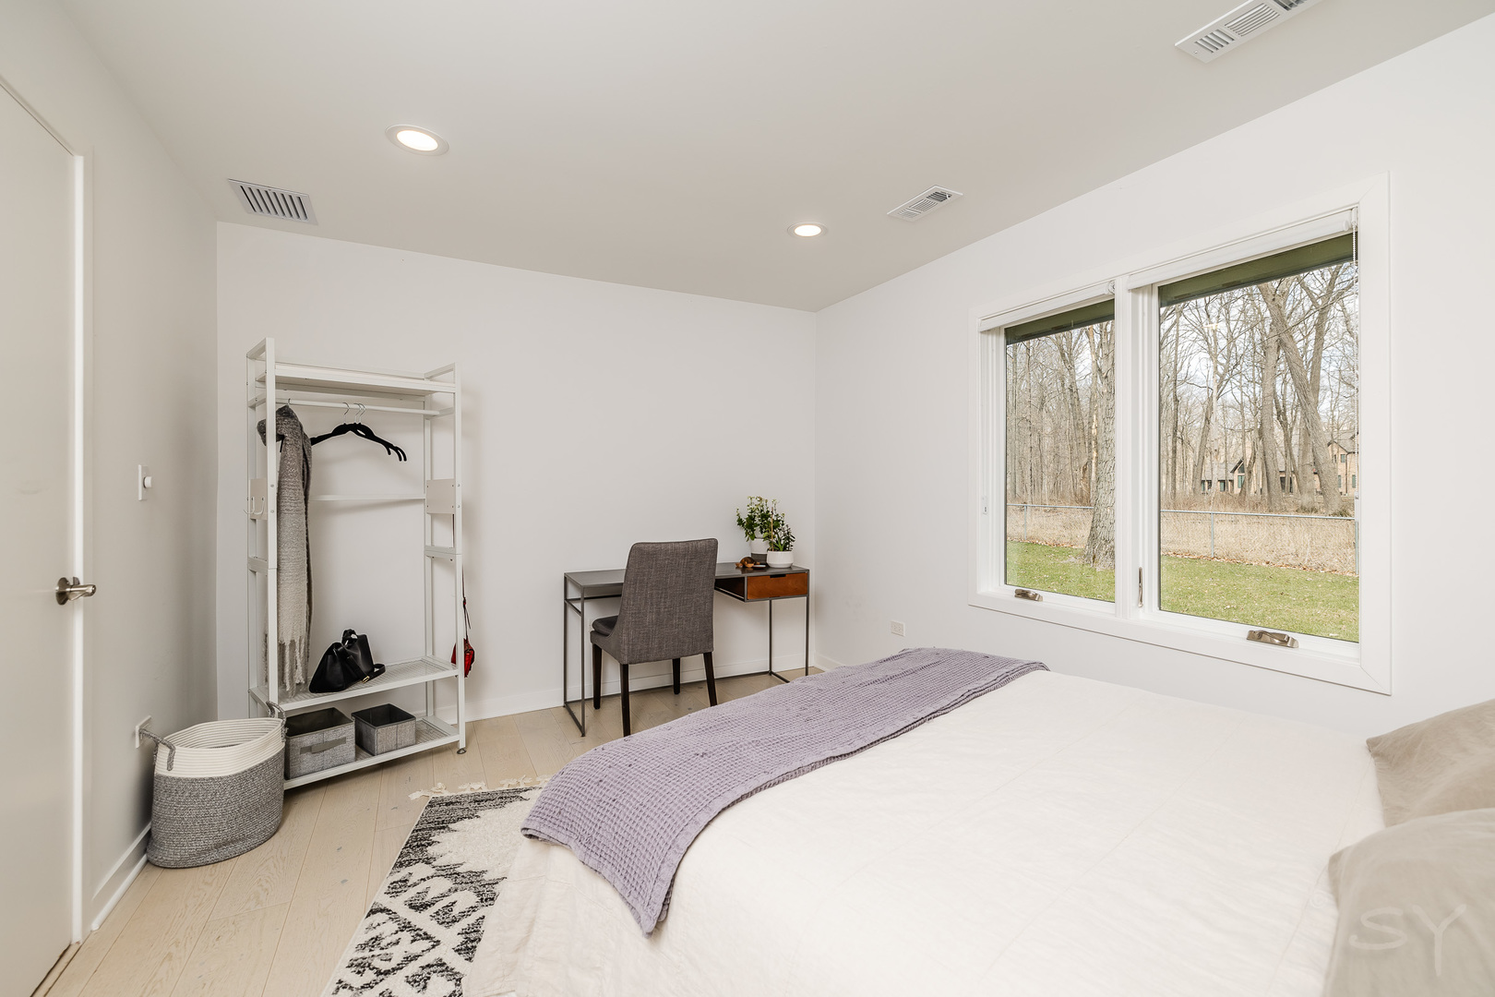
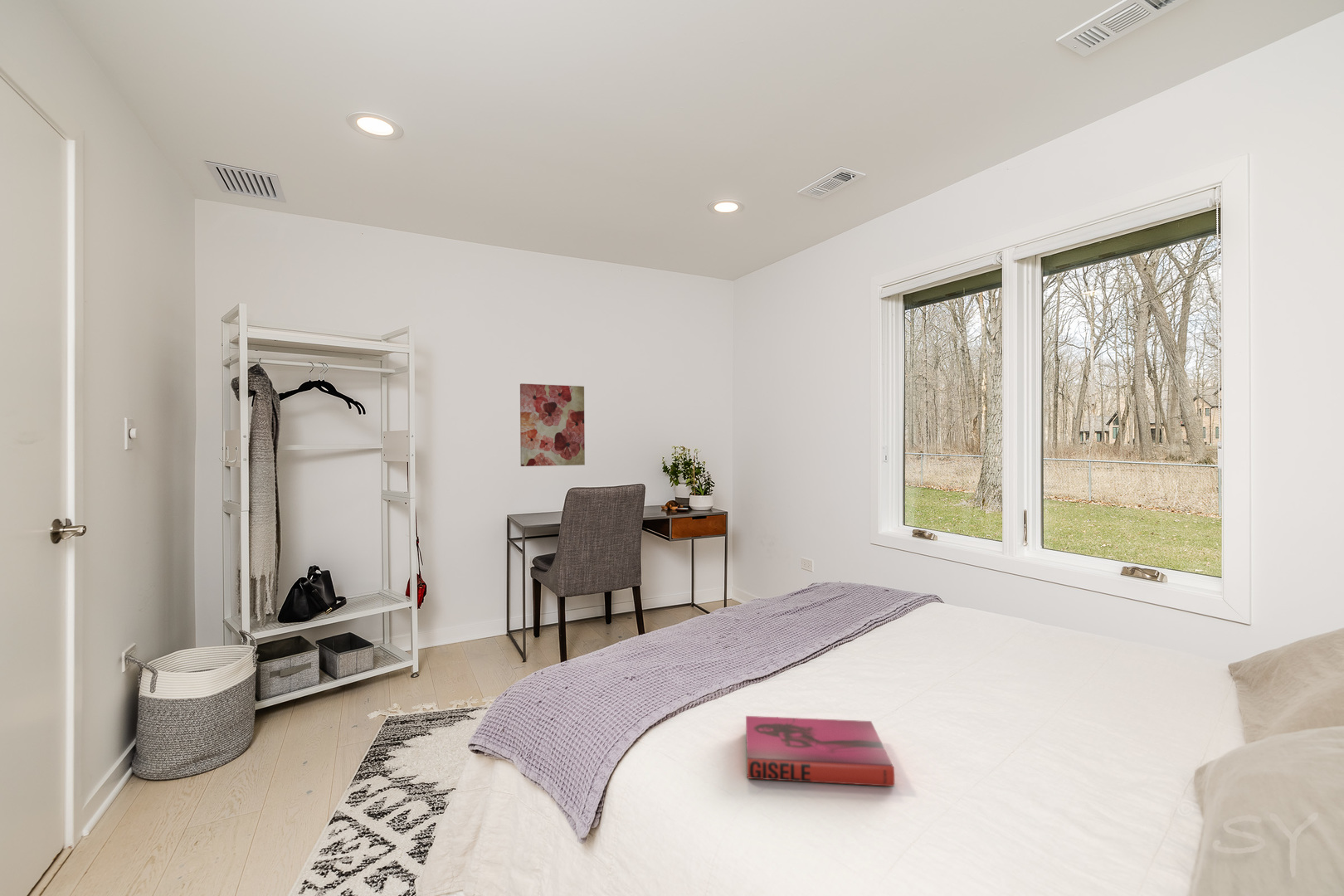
+ wall art [519,382,586,467]
+ hardback book [745,715,895,787]
